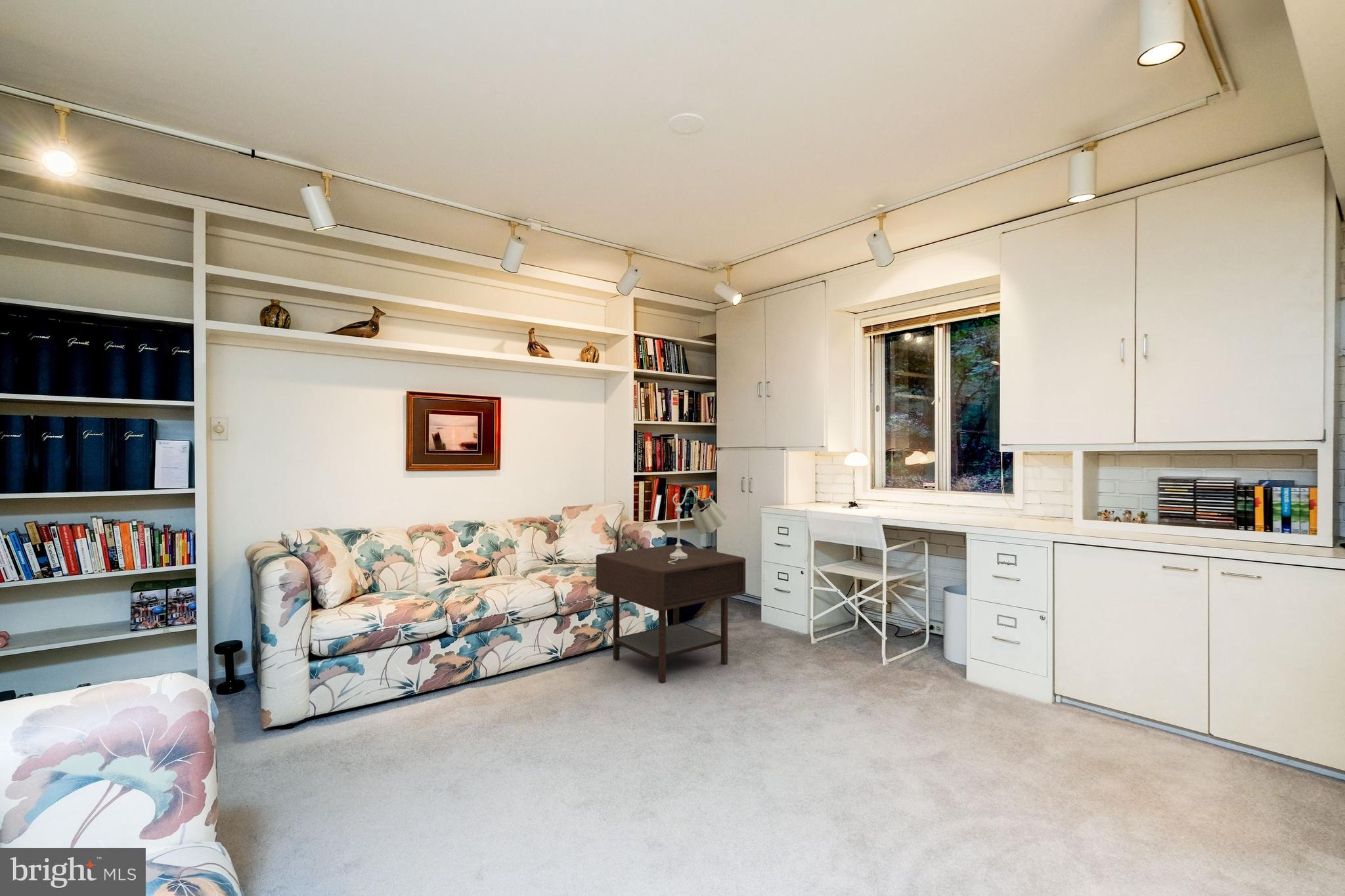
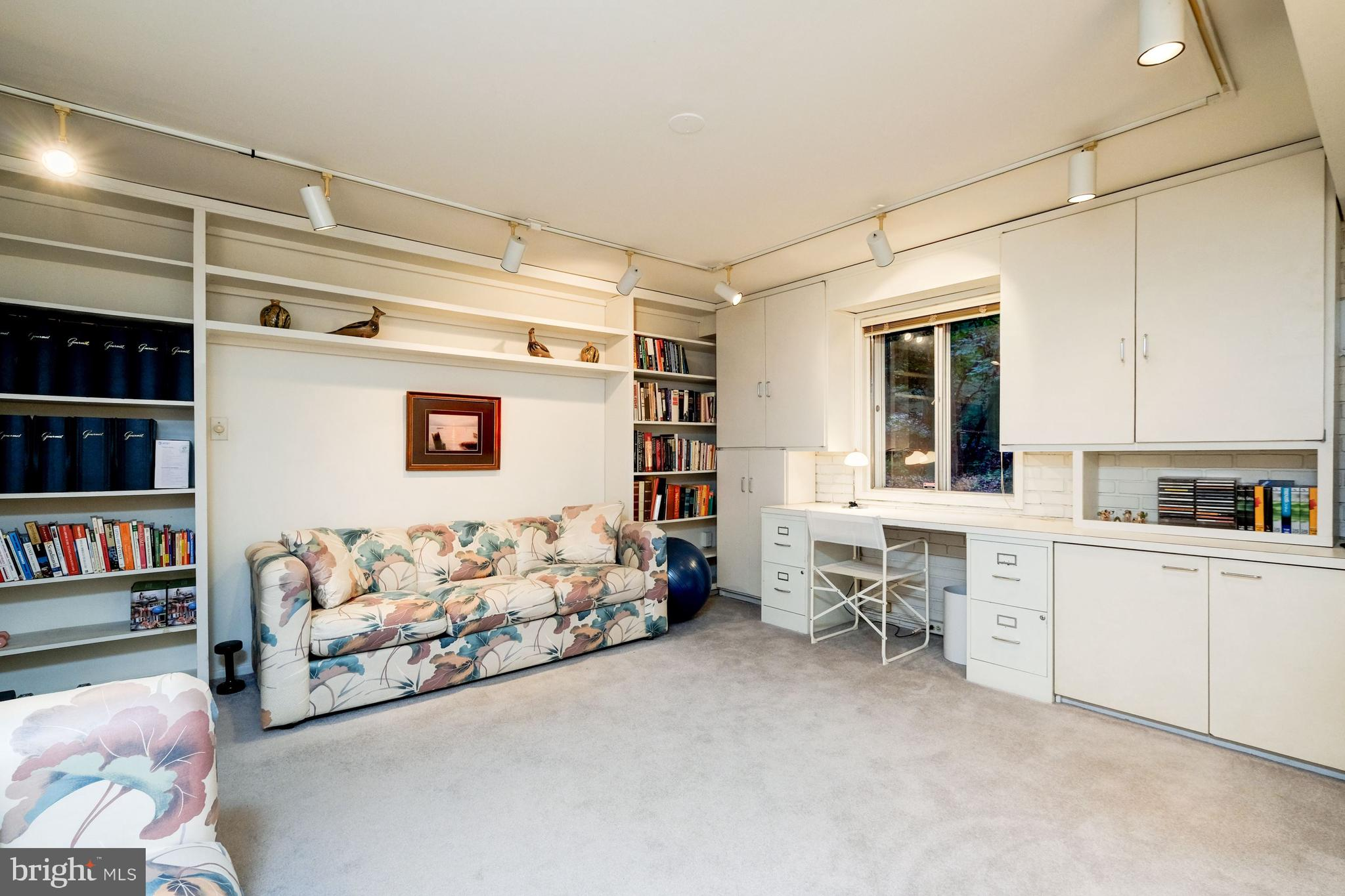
- table lamp [668,488,728,565]
- side table [596,544,746,684]
